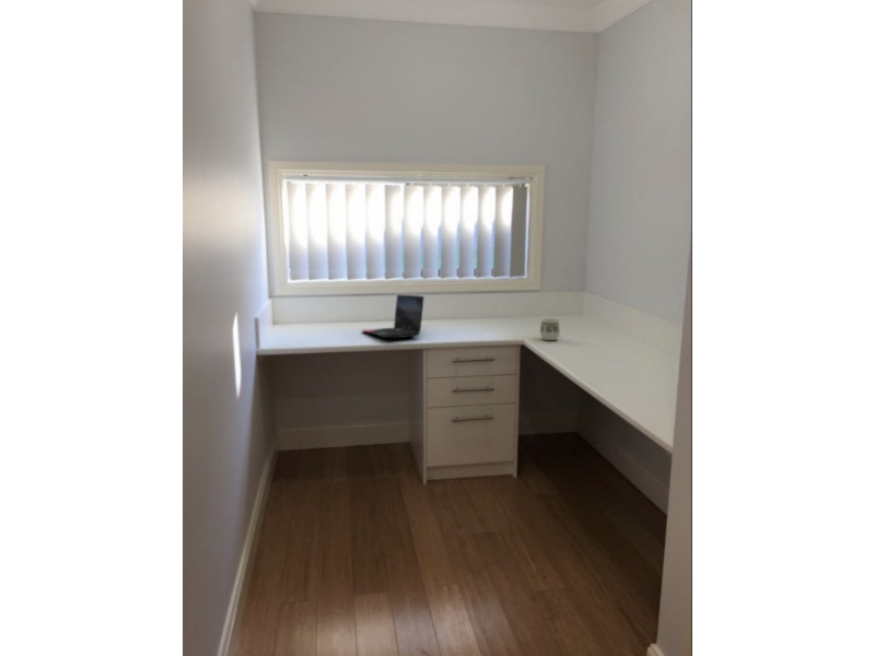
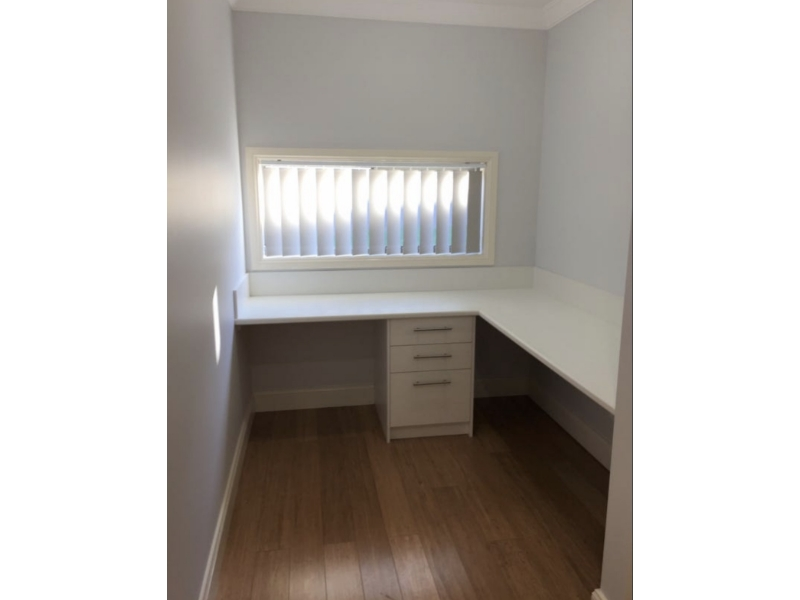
- cup [539,317,561,341]
- laptop [360,294,425,339]
